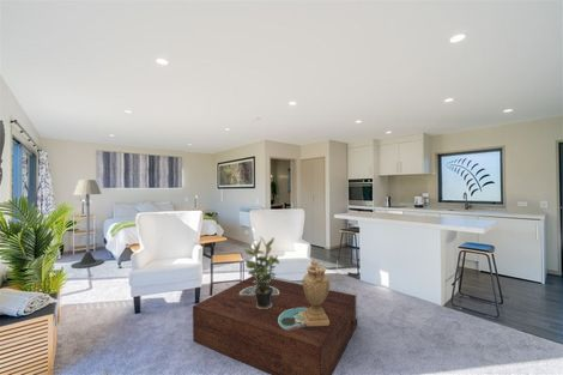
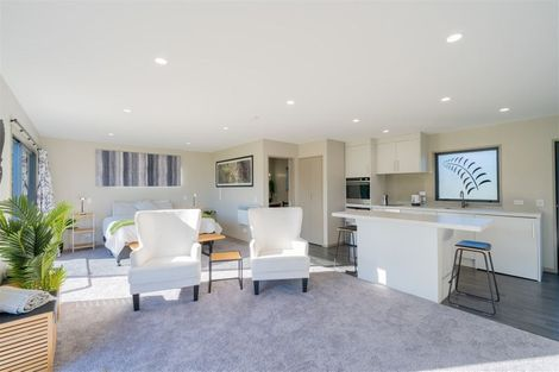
- decorative urn [302,259,331,326]
- potted plant [243,236,280,309]
- floor lamp [71,179,105,270]
- stereo [192,273,358,375]
